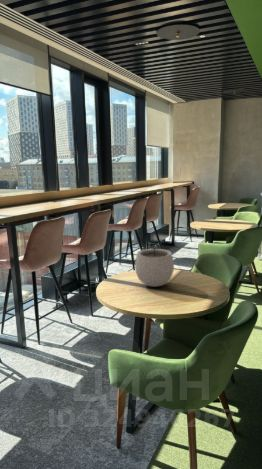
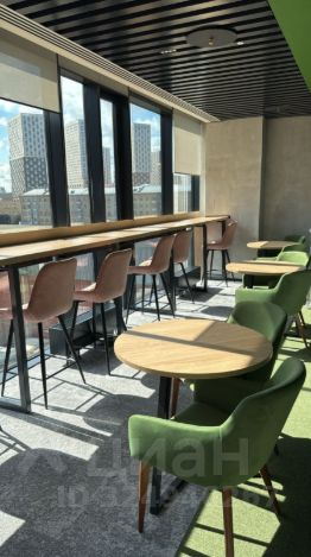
- plant pot [134,238,175,288]
